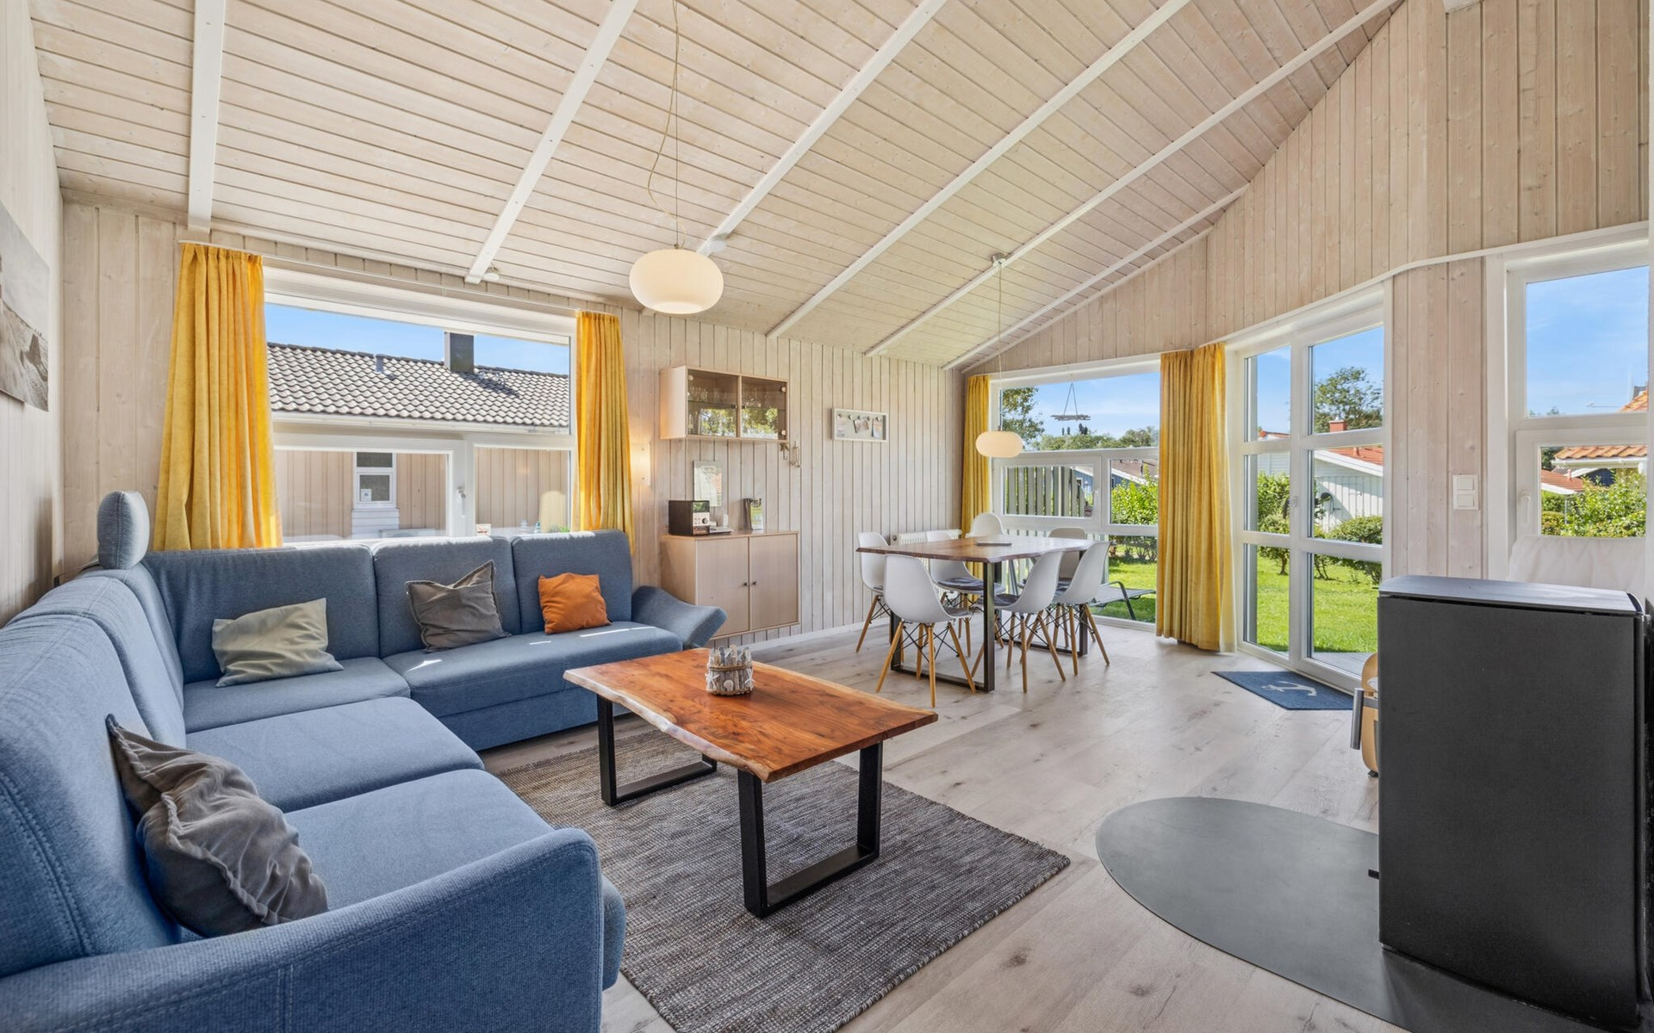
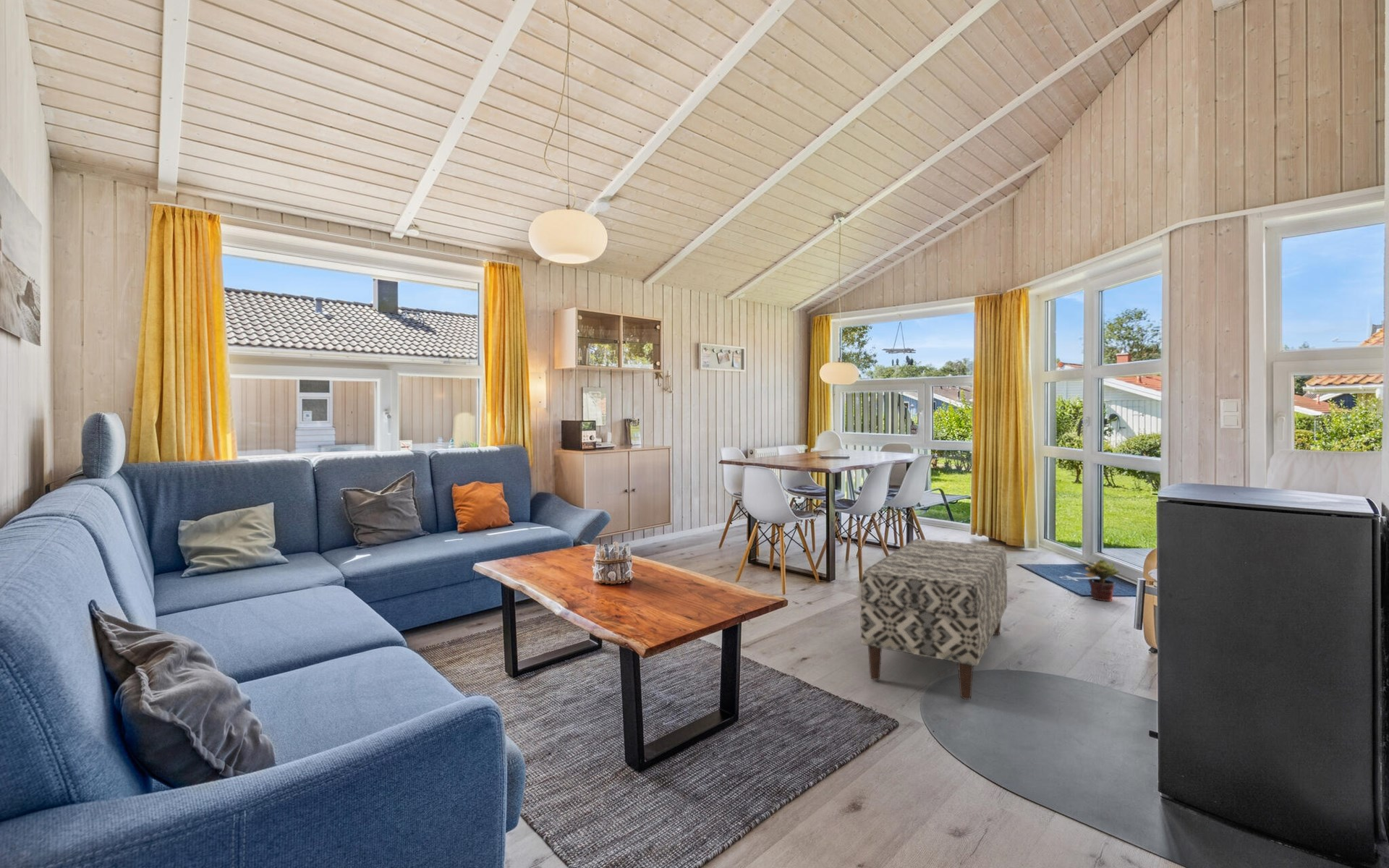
+ bench [860,538,1008,700]
+ potted plant [1084,558,1121,602]
